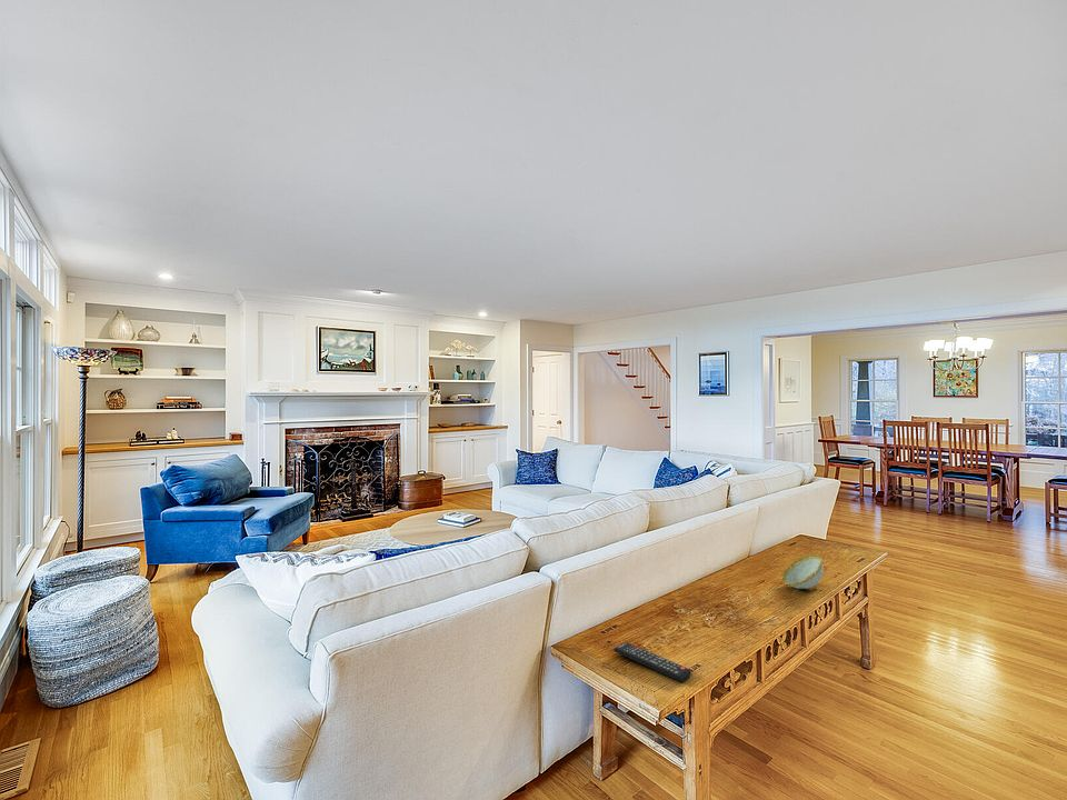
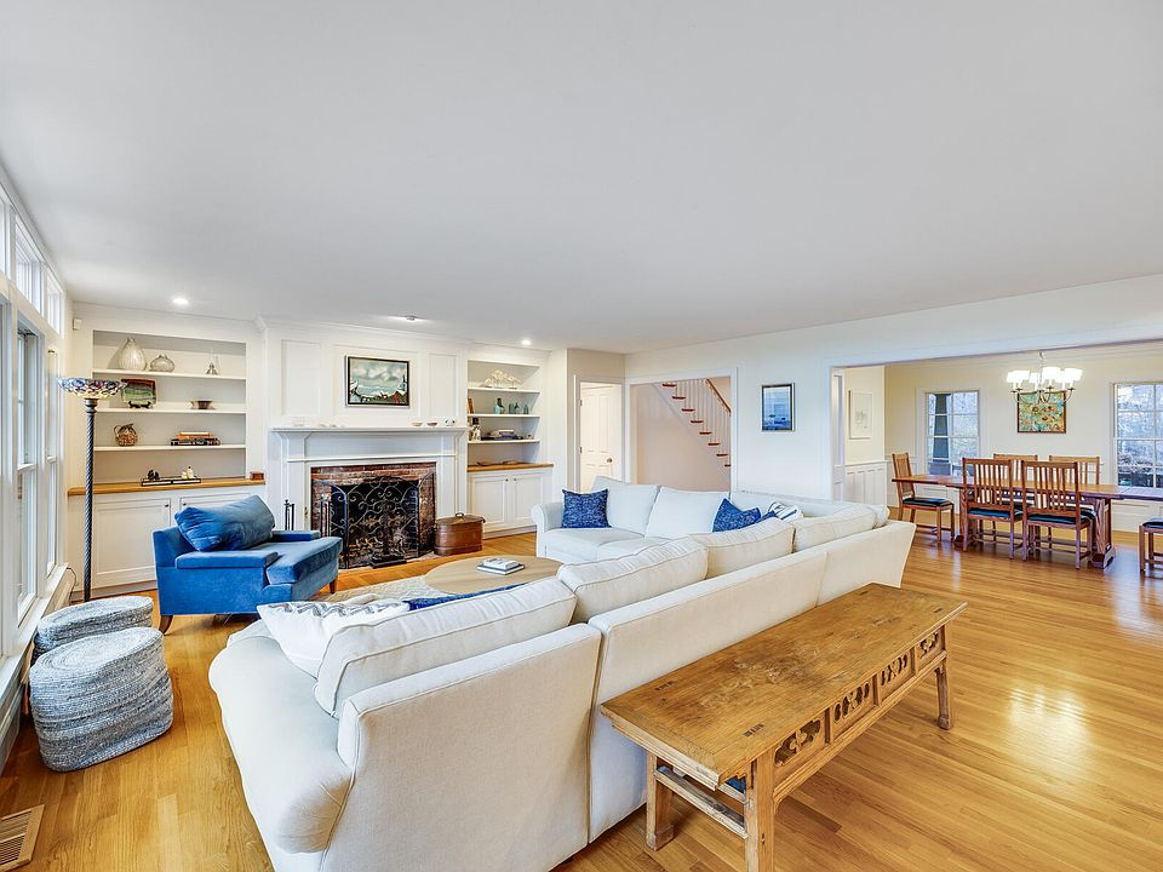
- decorative bowl [780,553,825,590]
- remote control [614,641,692,683]
